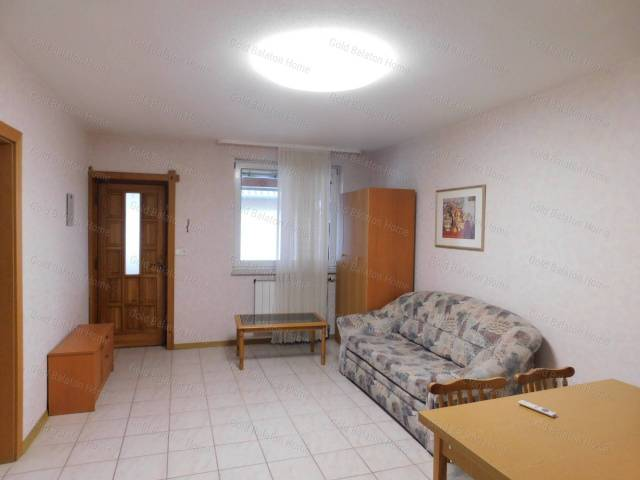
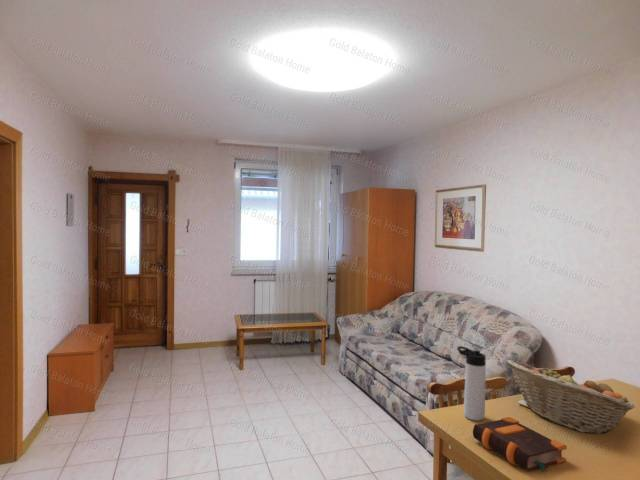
+ thermos bottle [456,345,487,422]
+ fruit basket [505,359,636,435]
+ bible [472,416,568,473]
